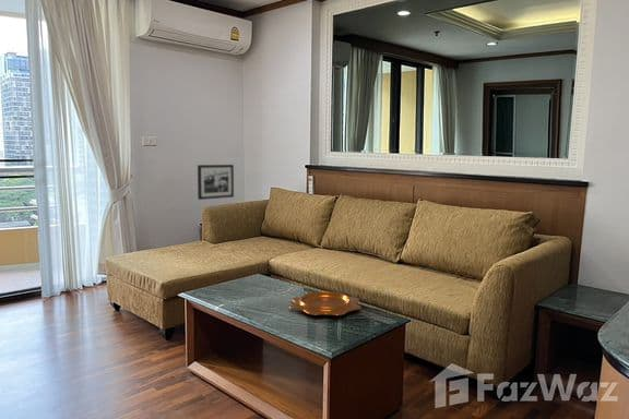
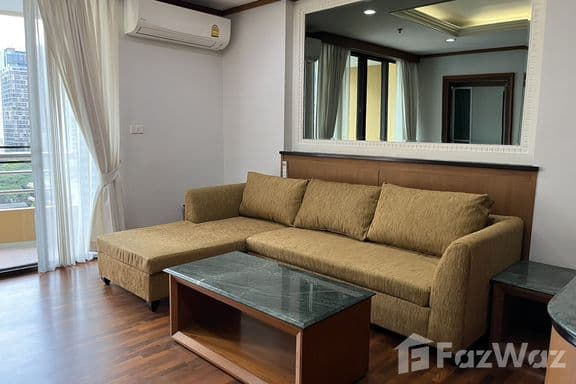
- decorative bowl [288,290,361,316]
- picture frame [197,164,235,201]
